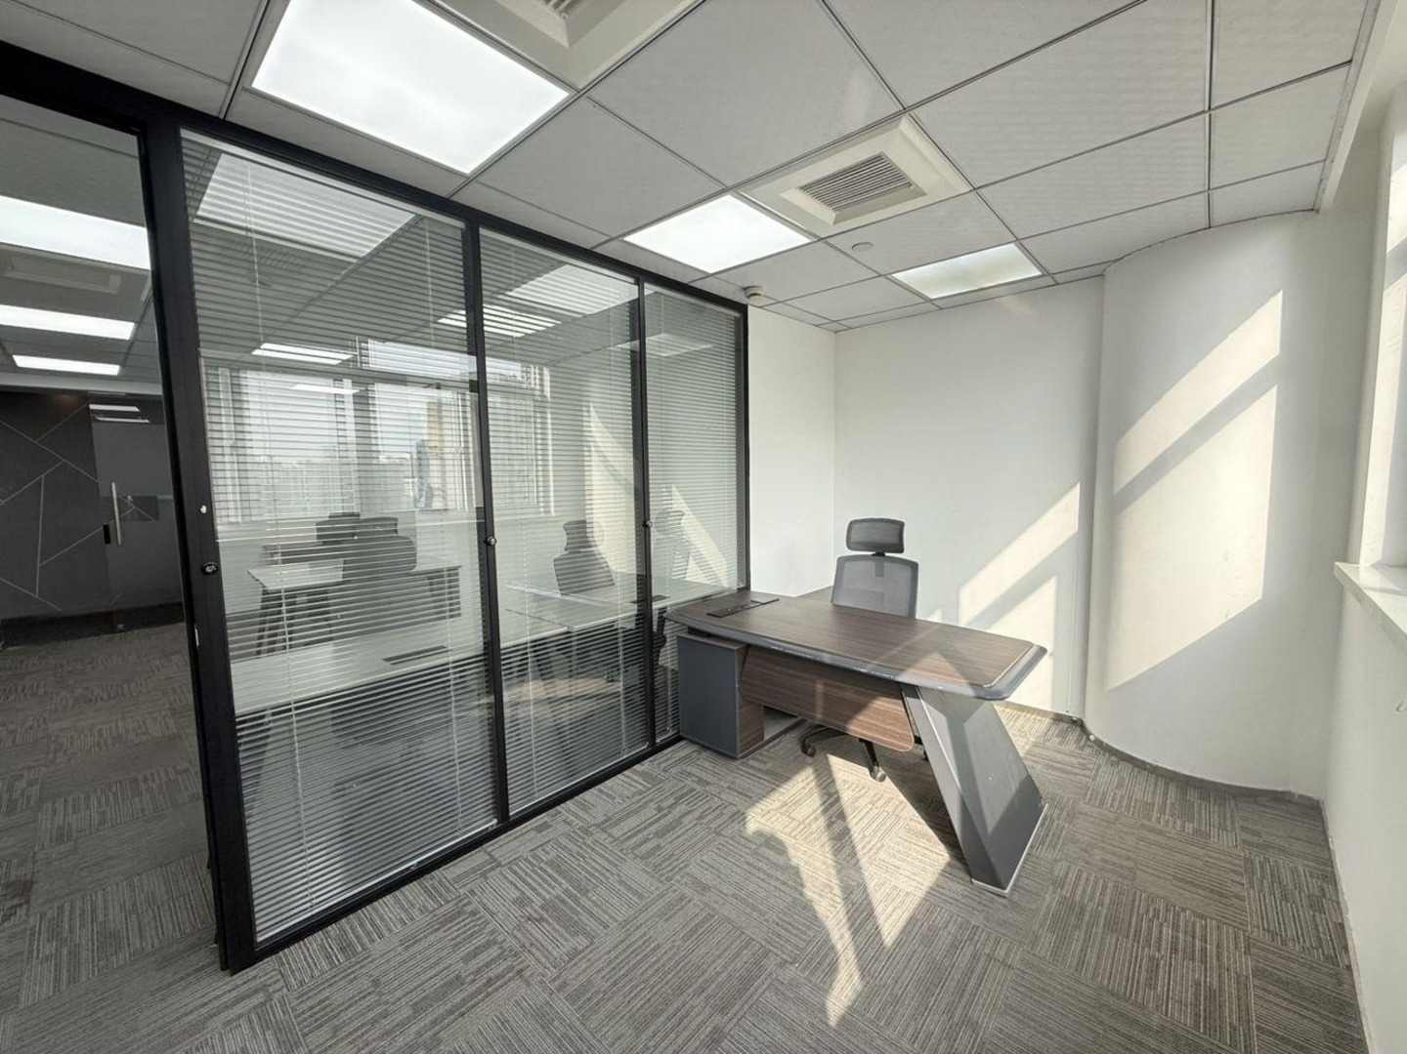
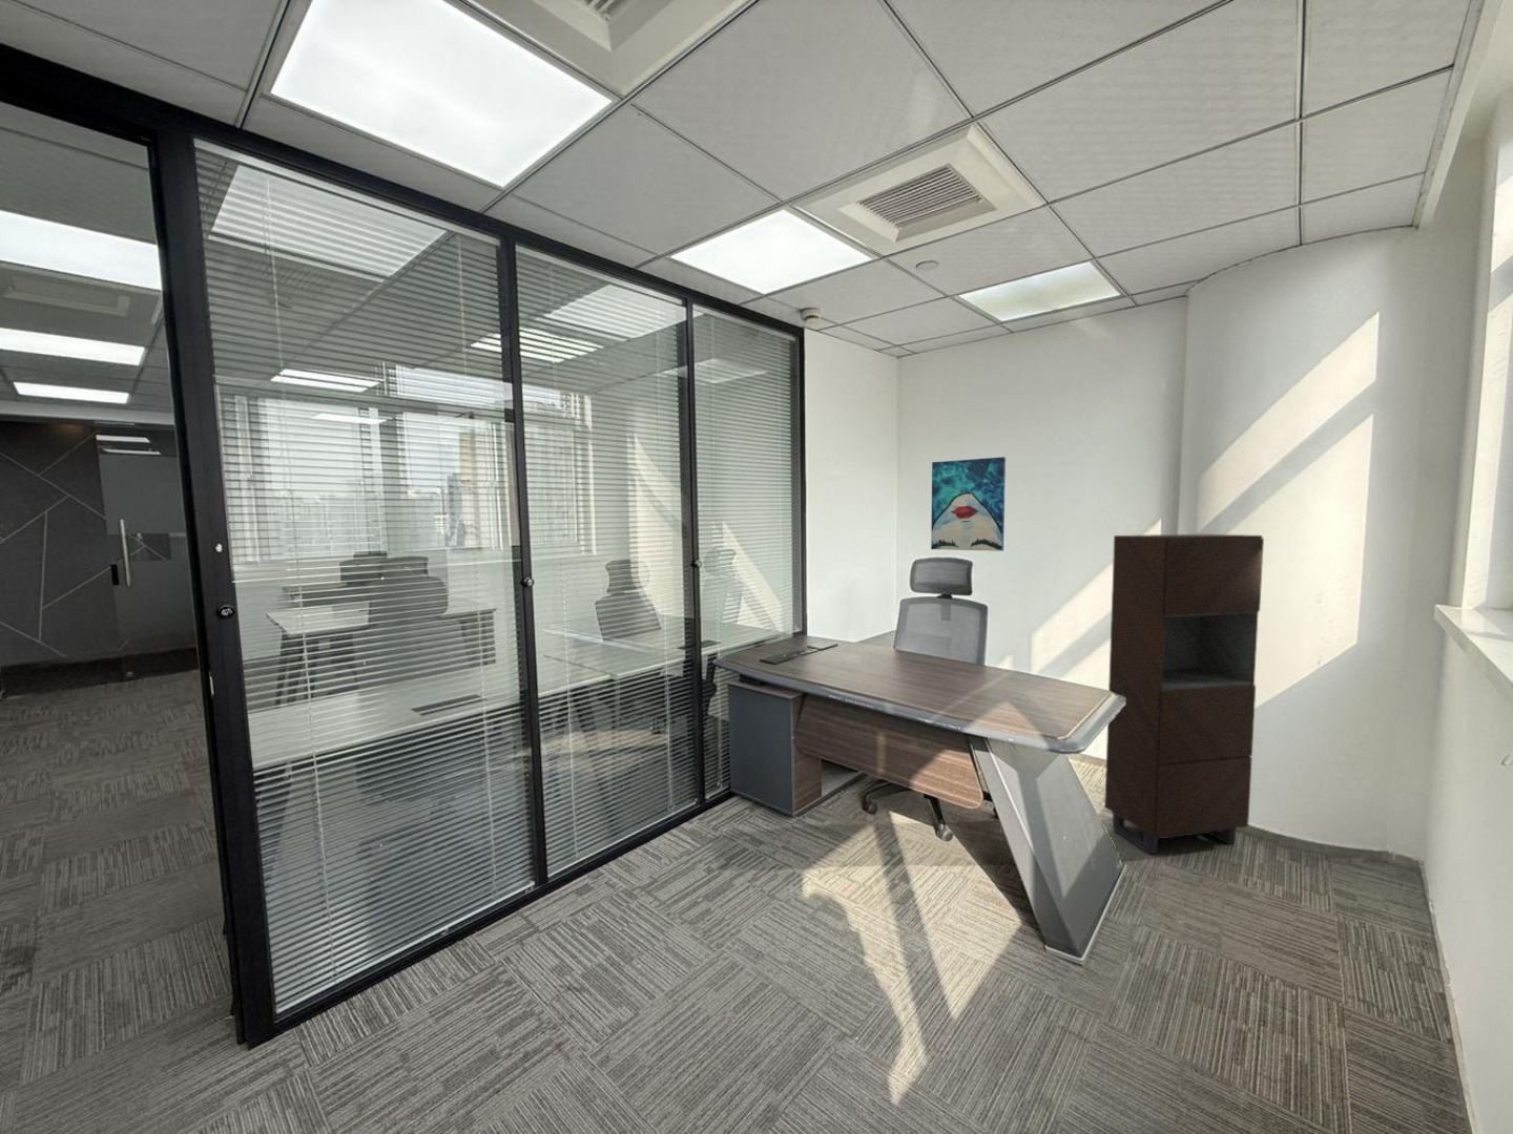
+ storage cabinet [1103,534,1265,855]
+ wall art [930,456,1007,553]
